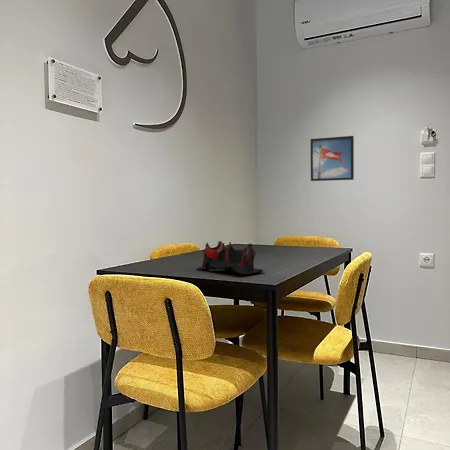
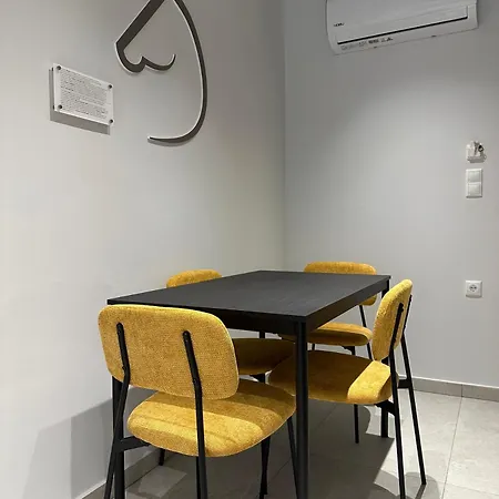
- decorative bowl [196,240,266,275]
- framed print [310,135,355,182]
